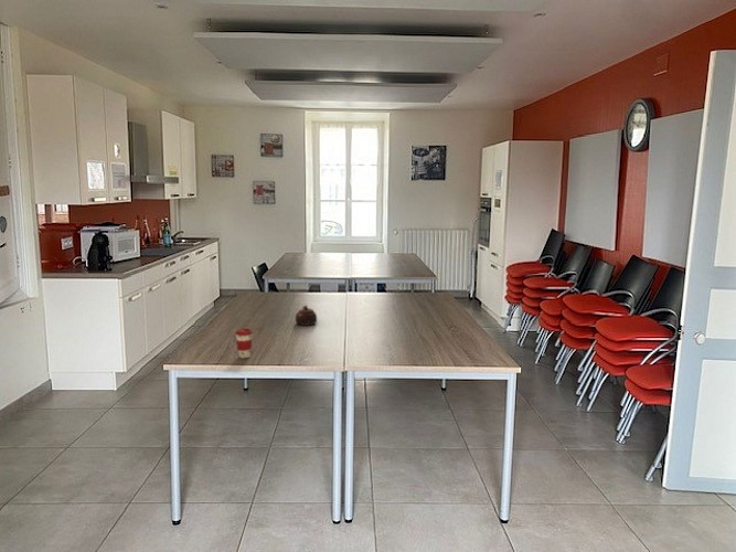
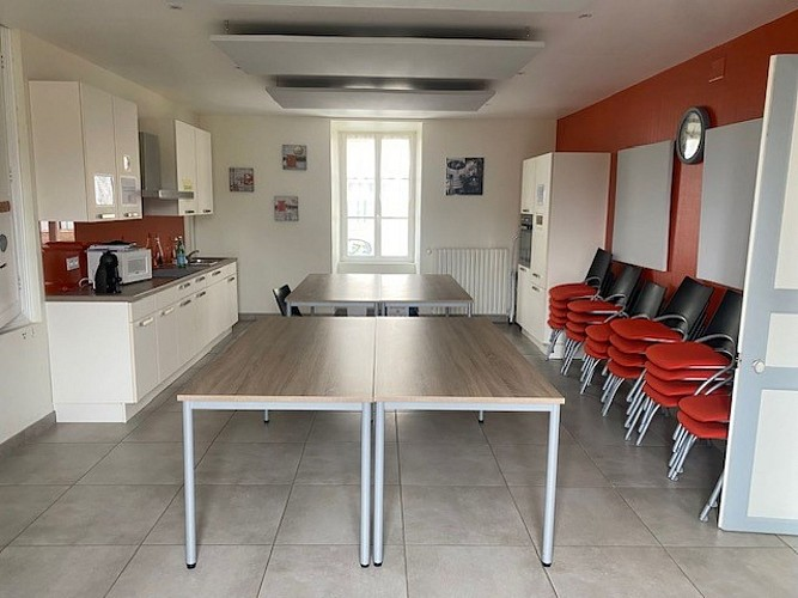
- teapot [295,304,318,327]
- coffee cup [234,328,254,360]
